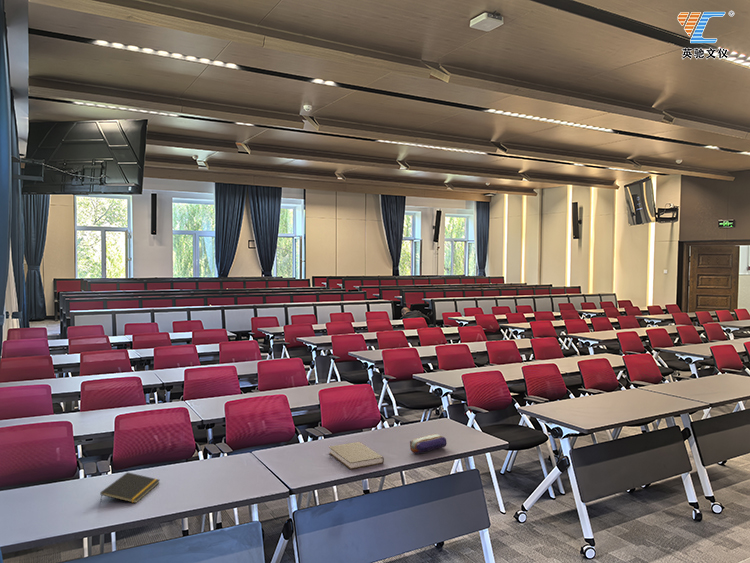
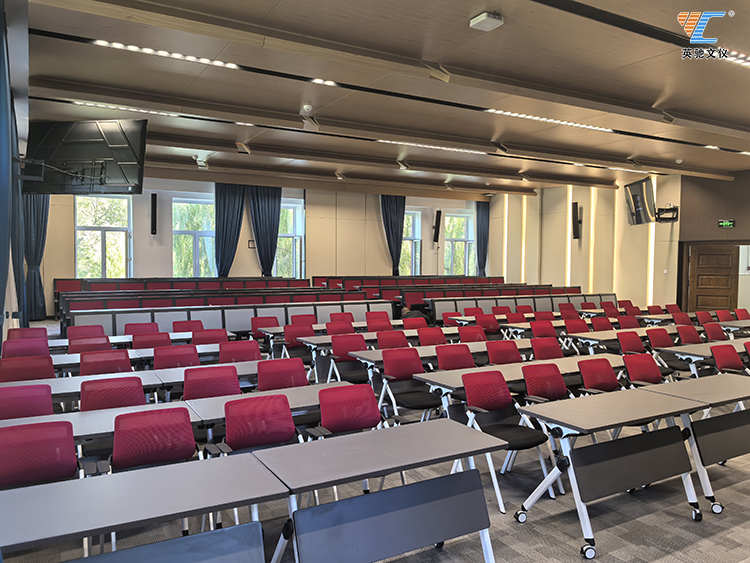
- notepad [99,471,161,504]
- book [328,441,385,470]
- pencil case [409,433,448,455]
